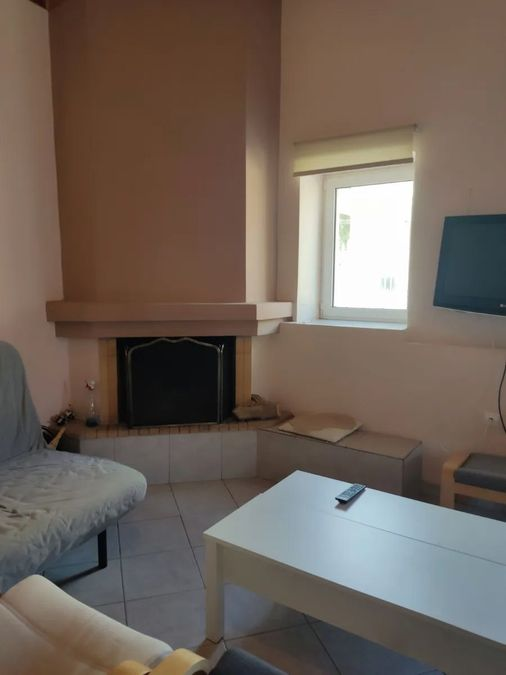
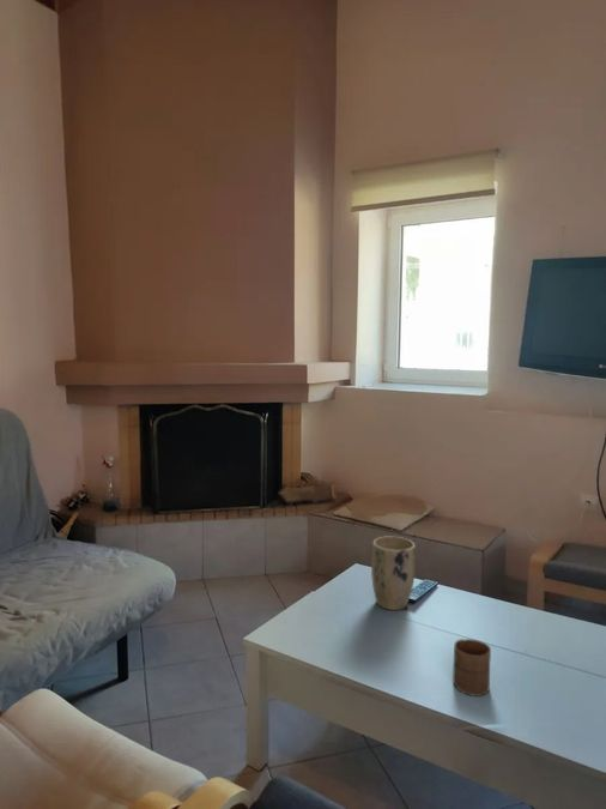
+ cup [452,638,492,698]
+ plant pot [370,535,417,611]
